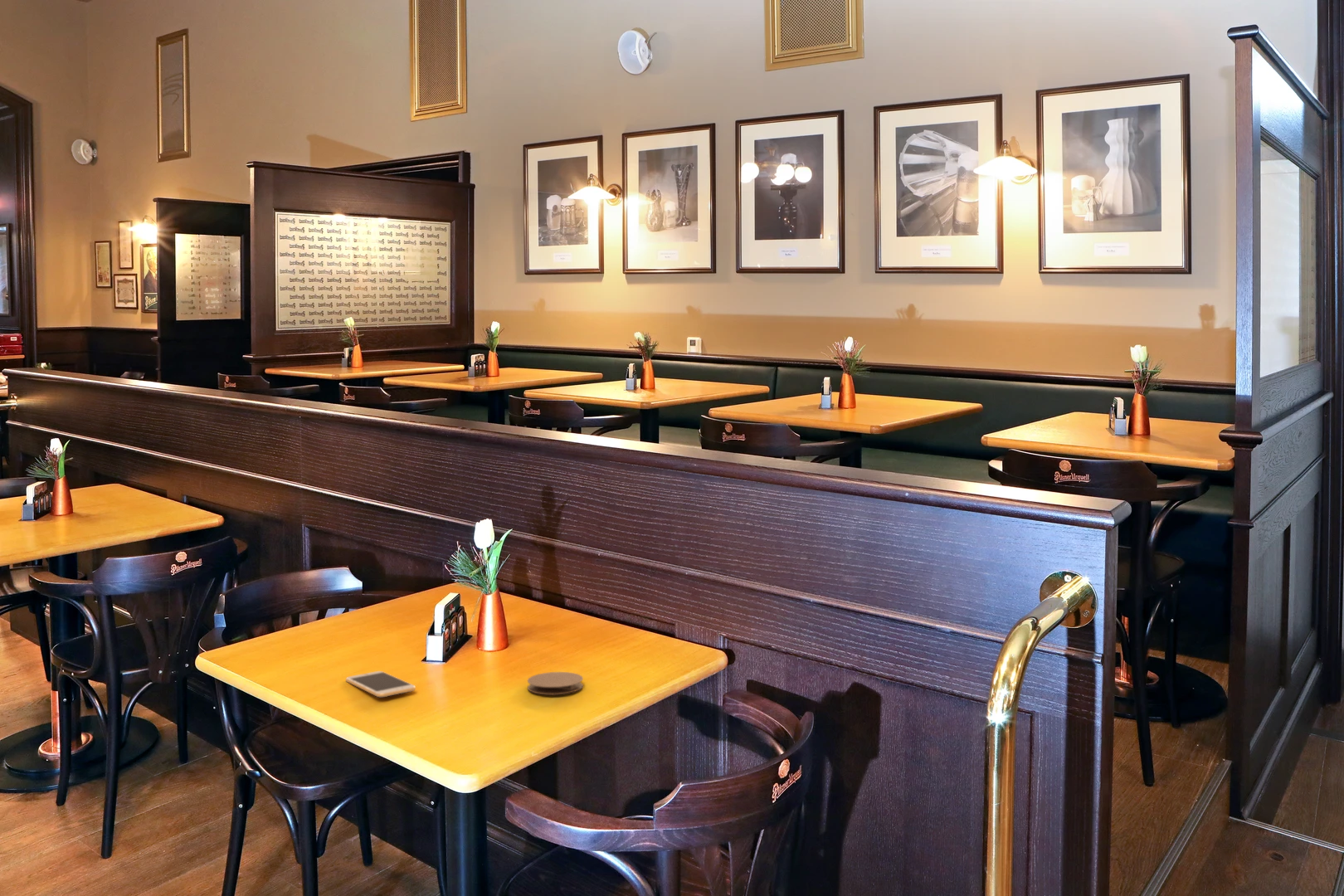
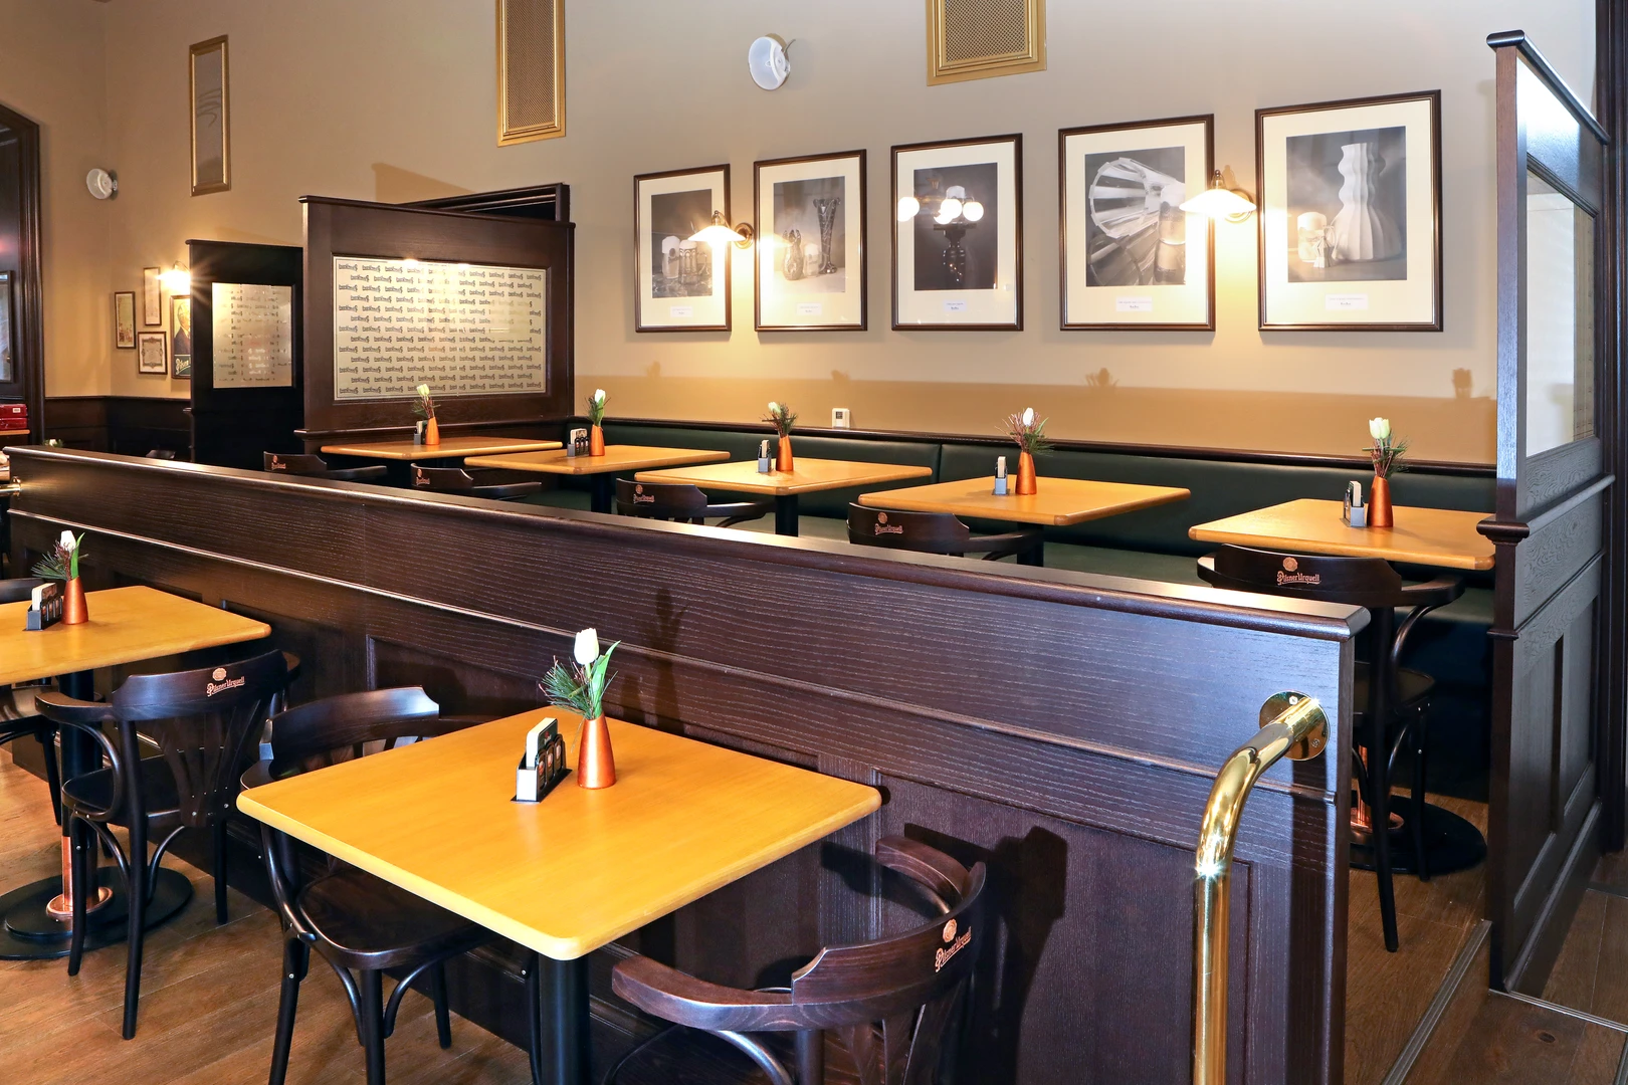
- smartphone [345,670,416,698]
- coaster [527,671,584,695]
